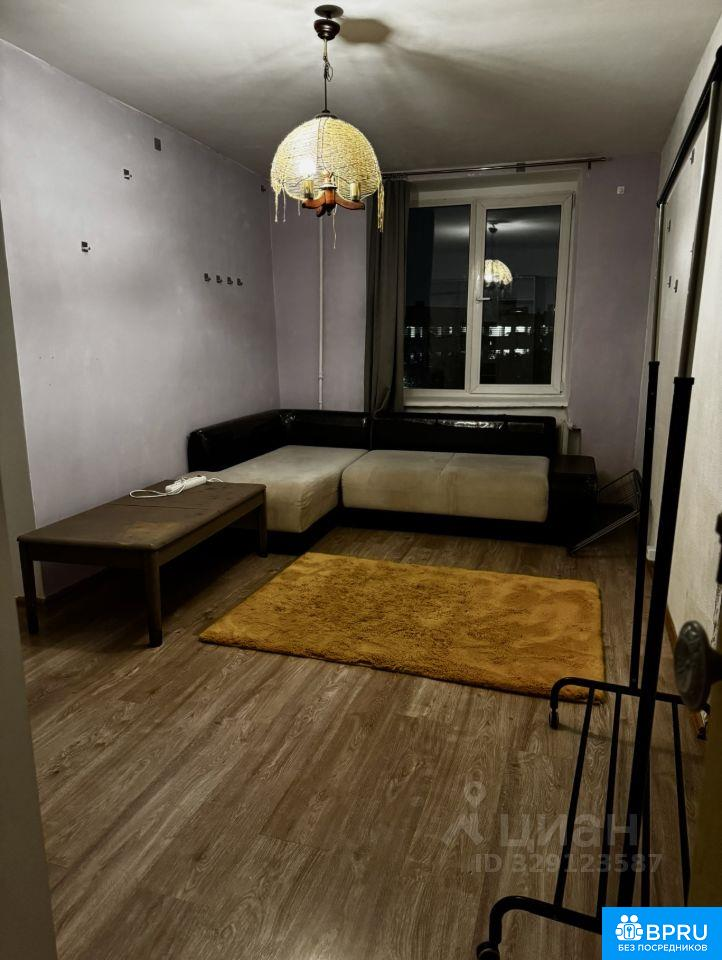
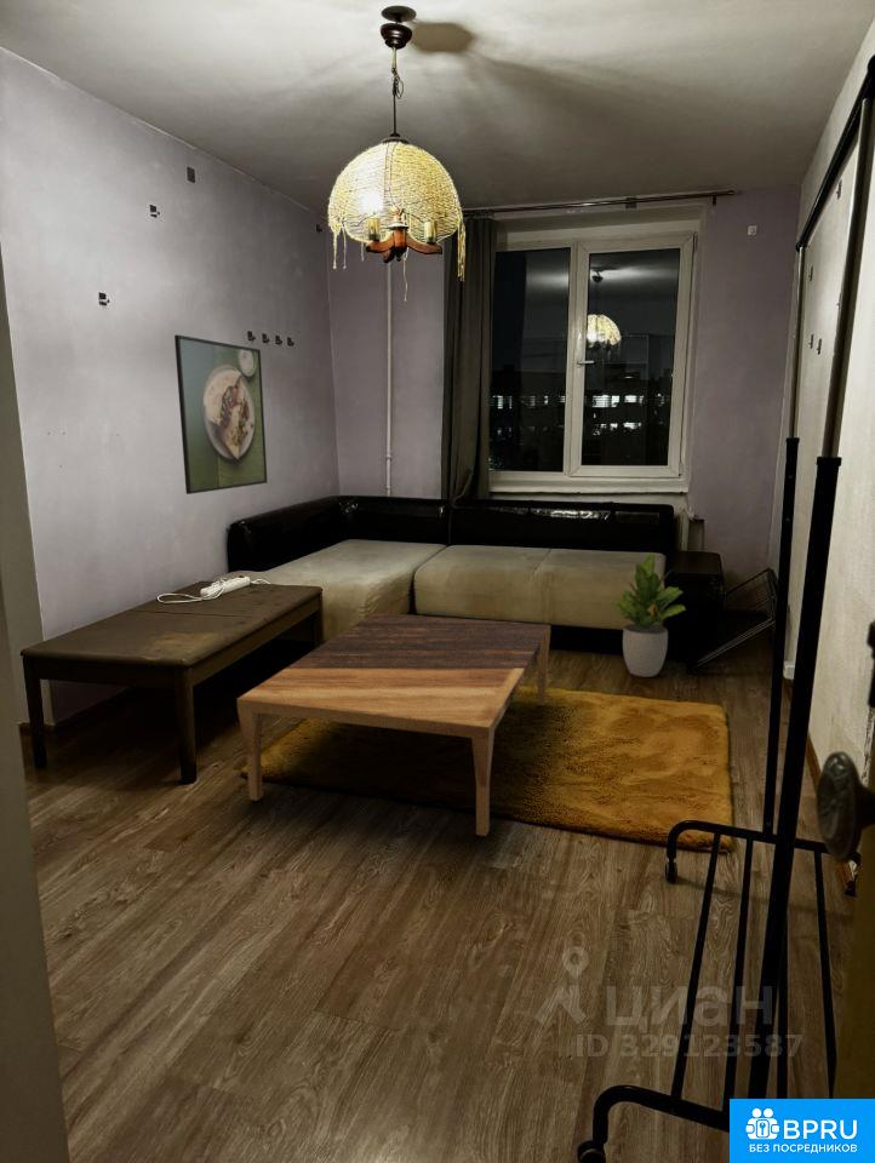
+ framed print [173,334,268,495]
+ coffee table [236,612,551,837]
+ potted plant [608,551,687,678]
